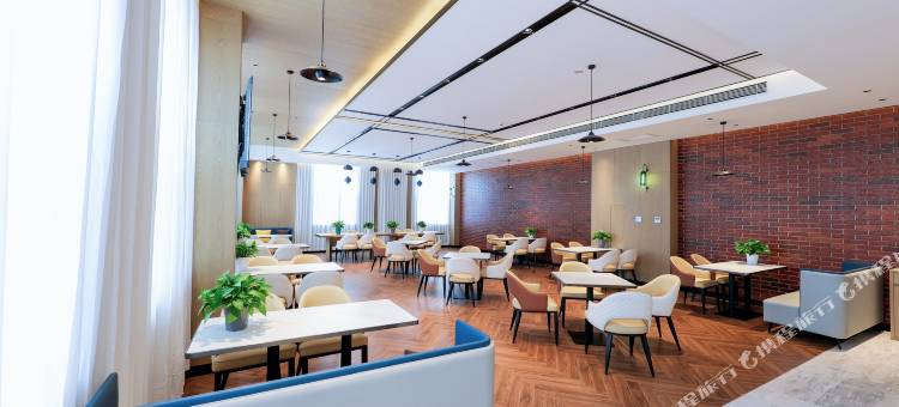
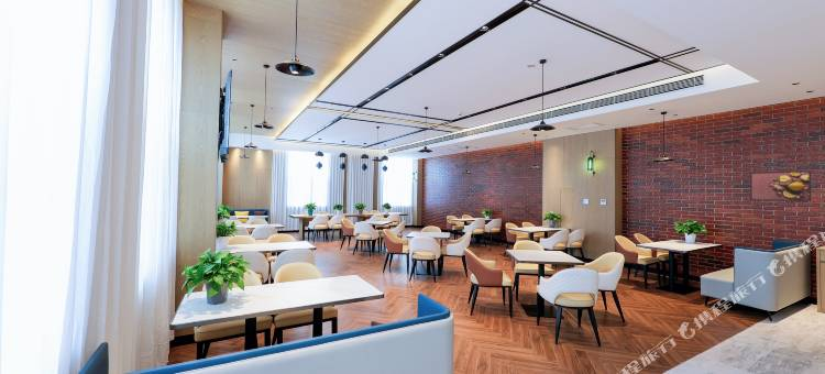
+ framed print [749,169,812,202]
